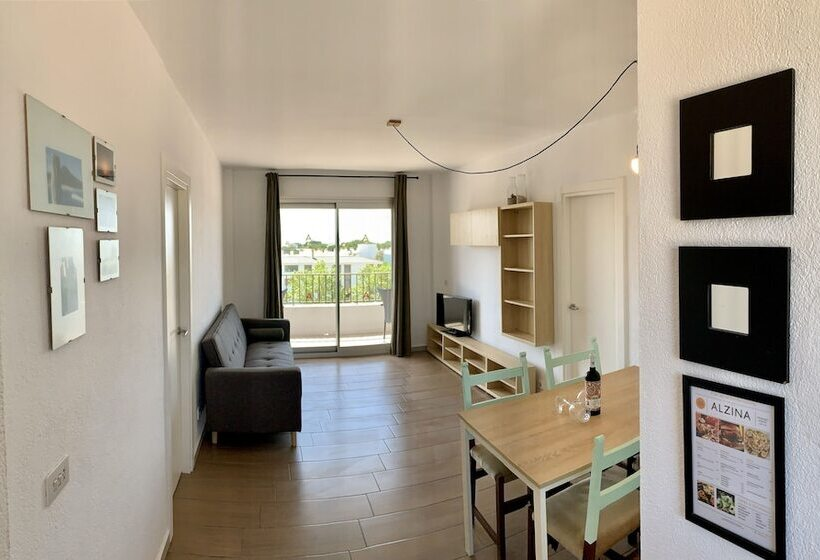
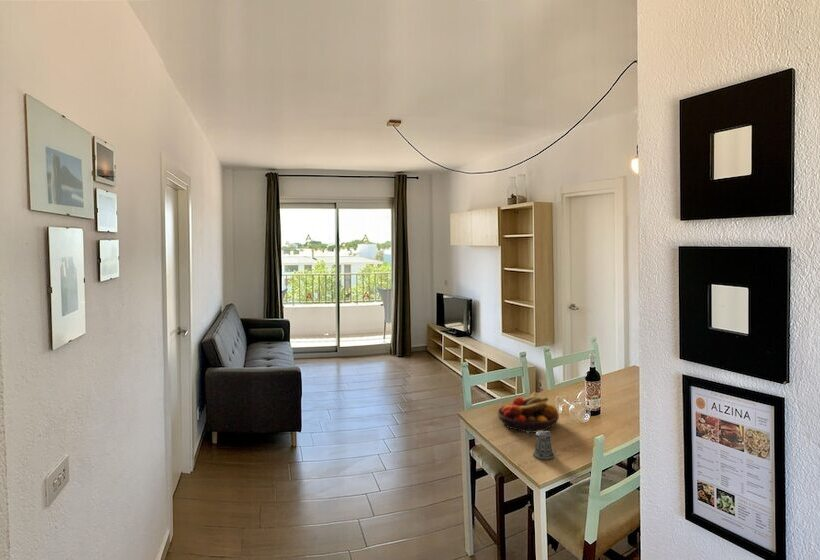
+ fruit bowl [496,391,560,434]
+ pepper shaker [524,430,555,460]
